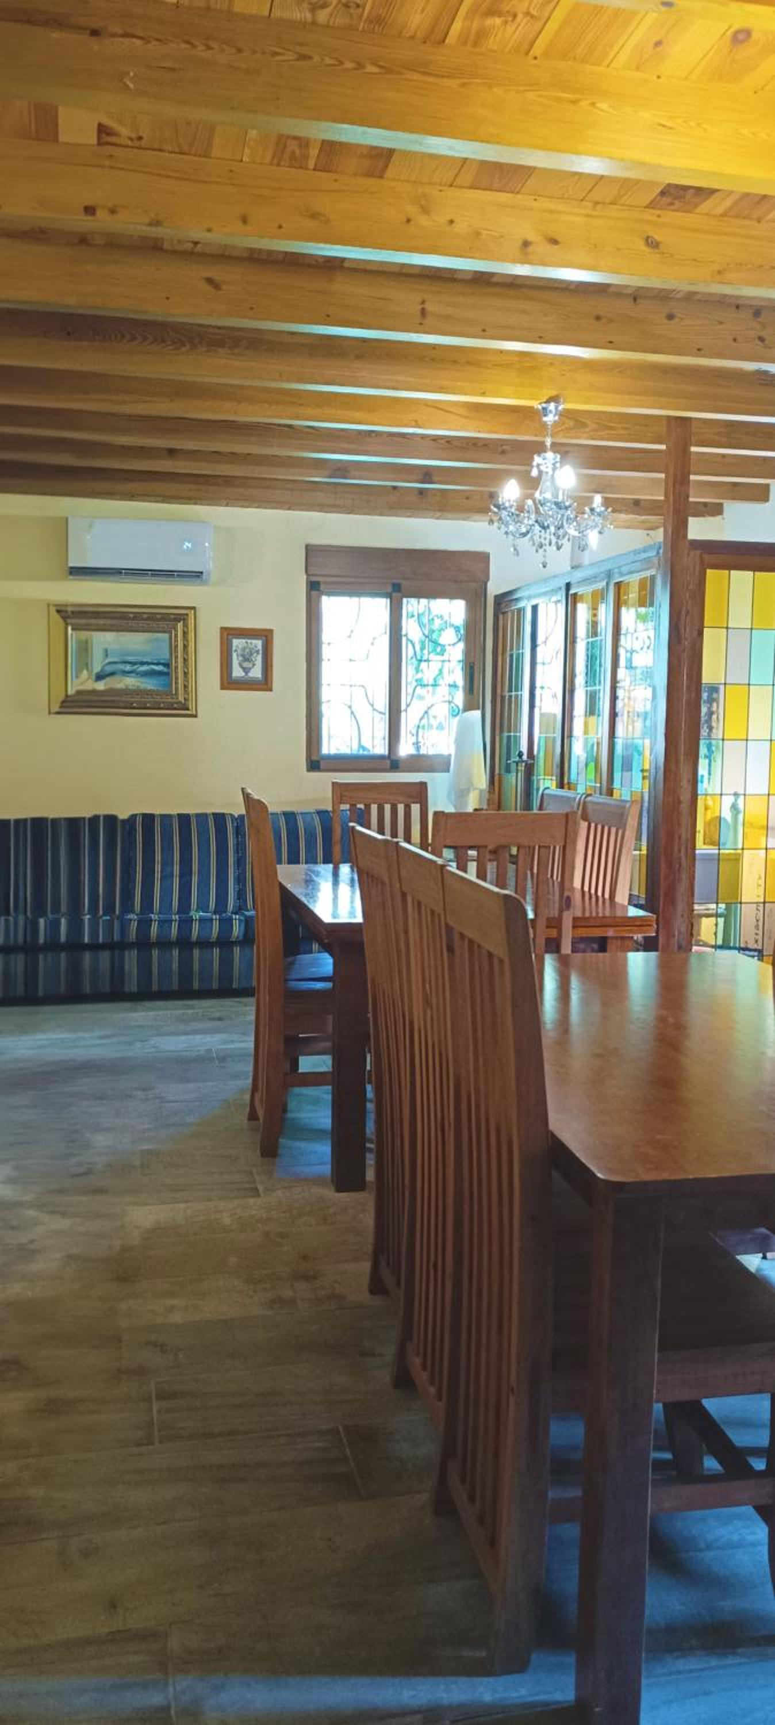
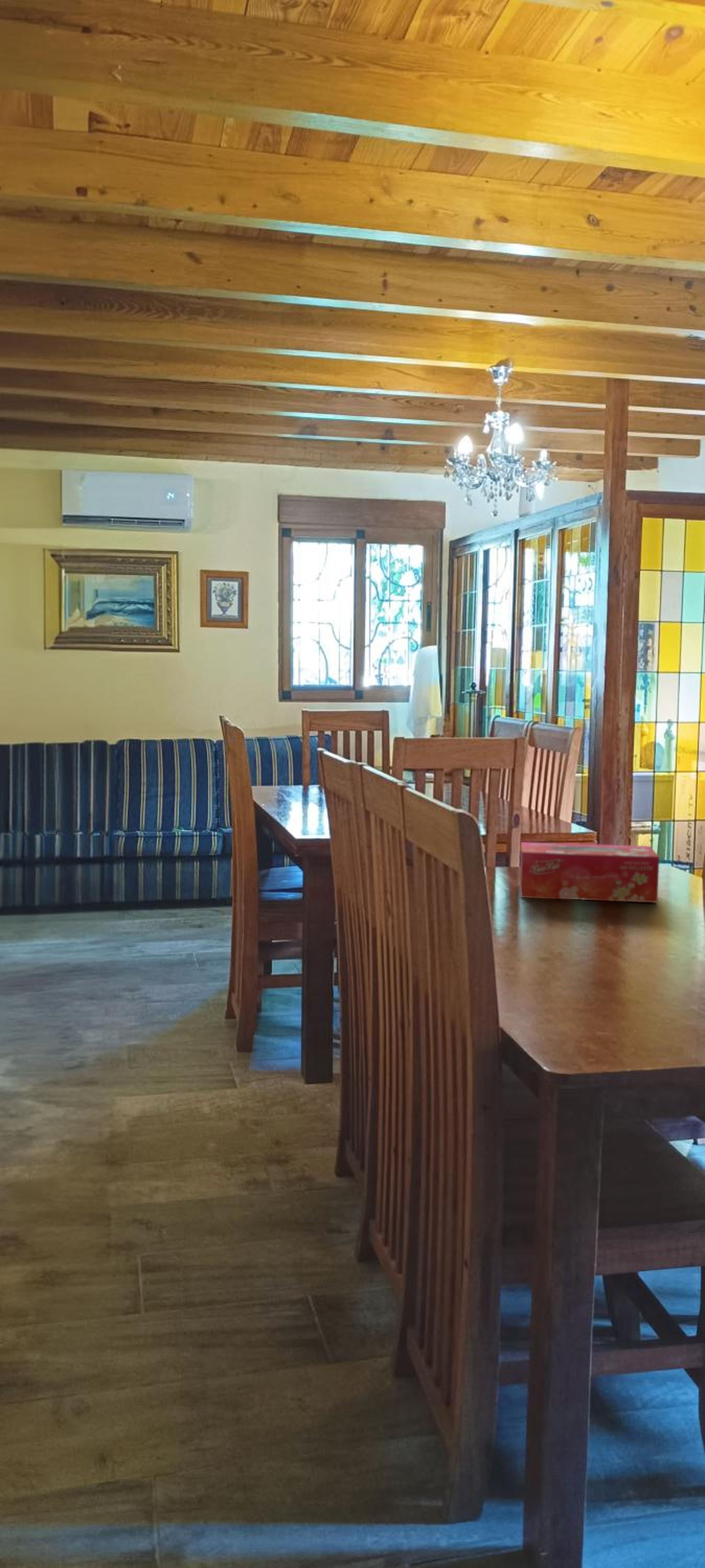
+ tissue box [519,841,660,903]
